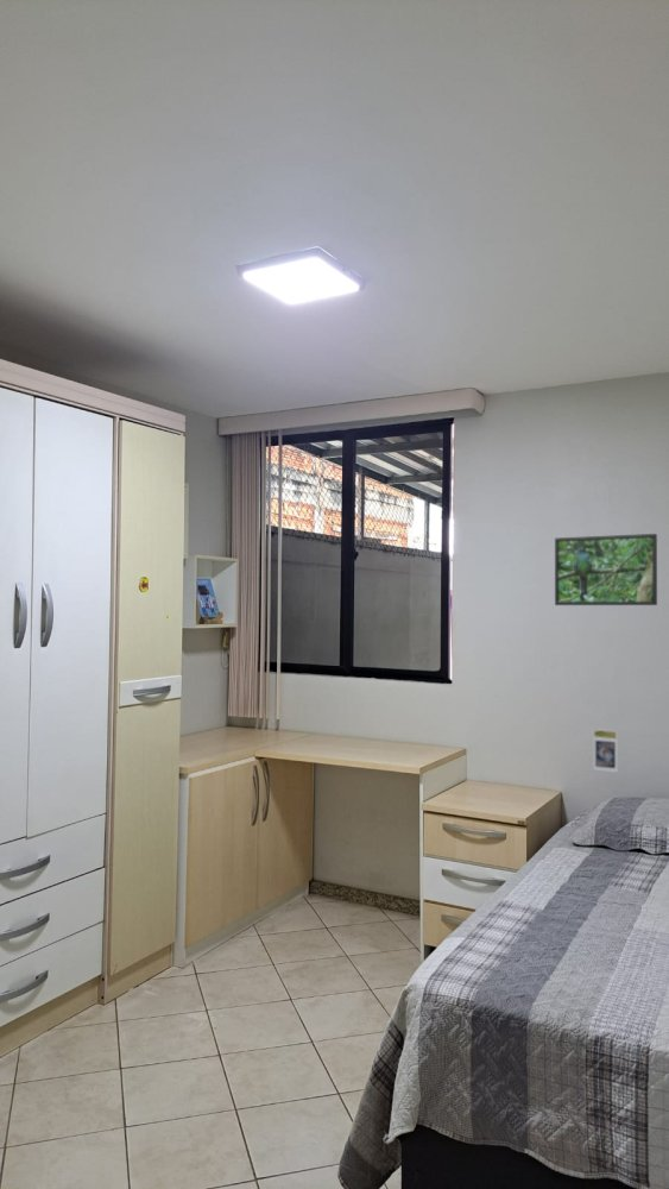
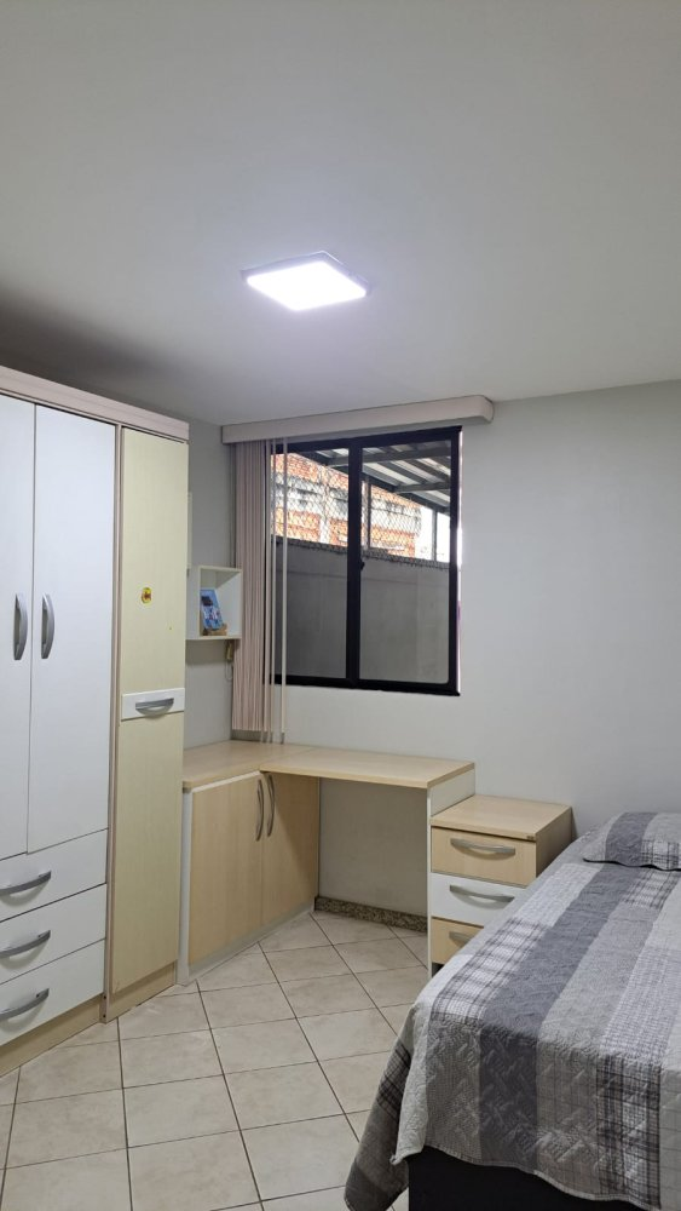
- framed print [554,533,658,606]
- trading card display case [592,728,619,773]
